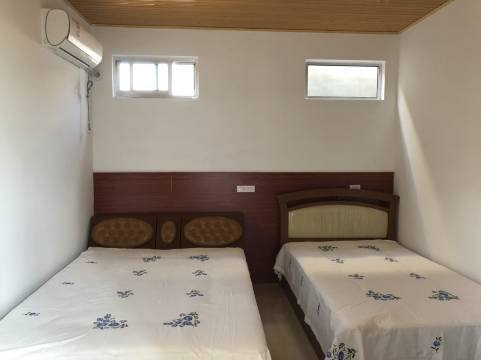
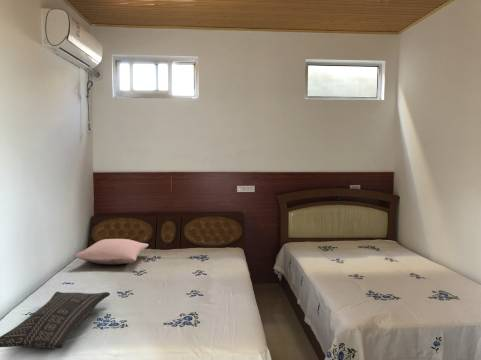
+ pillow [74,238,150,265]
+ pillow [0,291,111,350]
